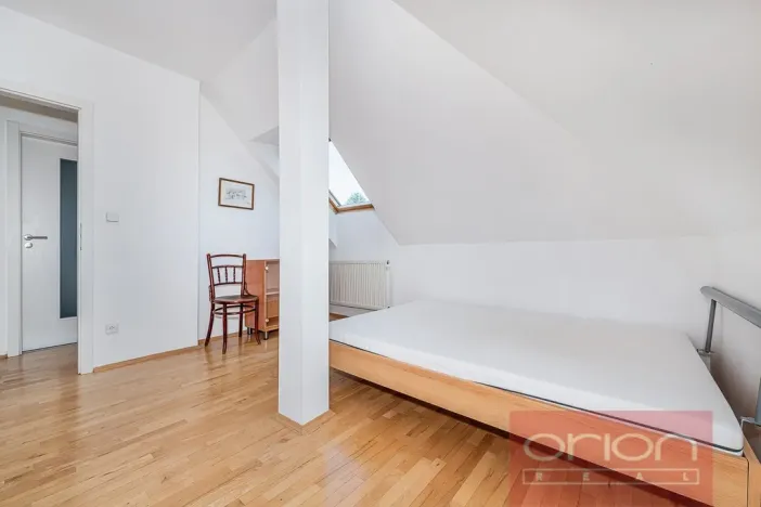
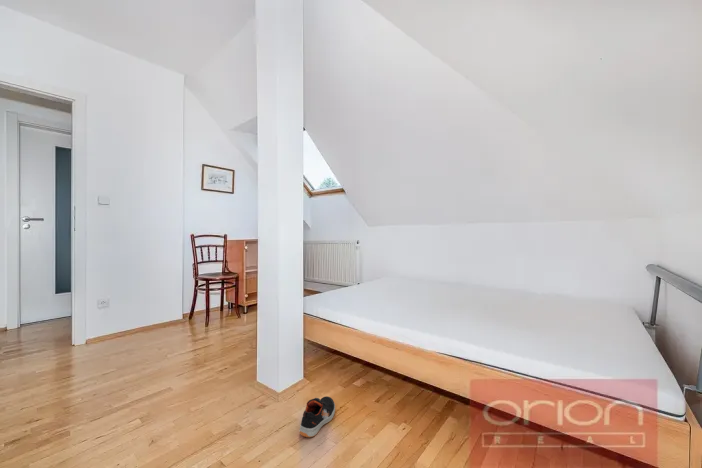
+ shoe [298,395,336,438]
